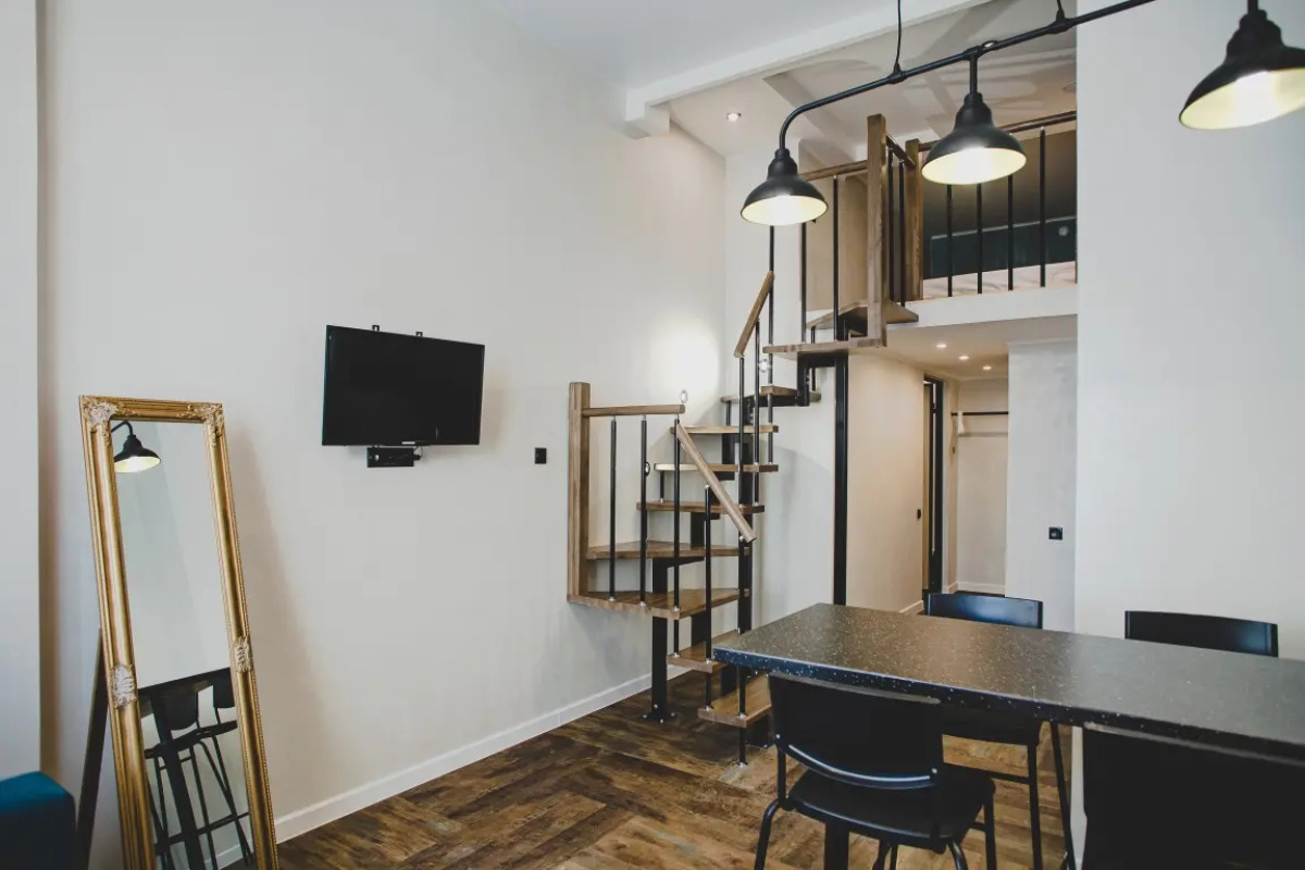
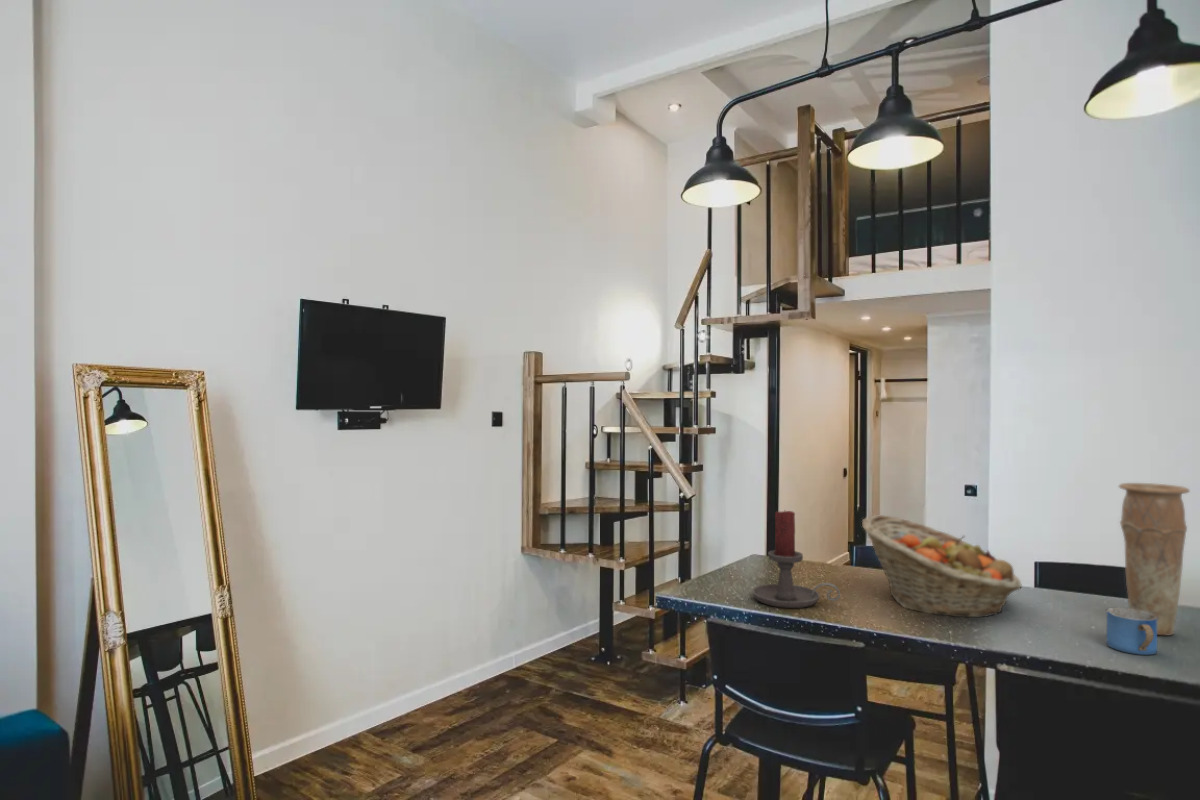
+ vase [1118,482,1191,636]
+ candle holder [751,510,841,609]
+ mug [1105,607,1158,656]
+ fruit basket [861,514,1022,619]
